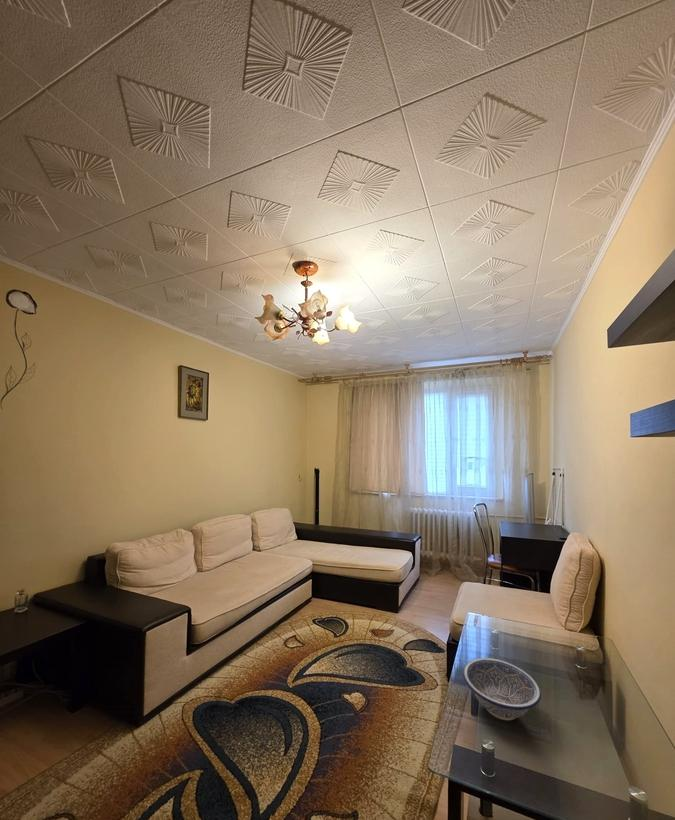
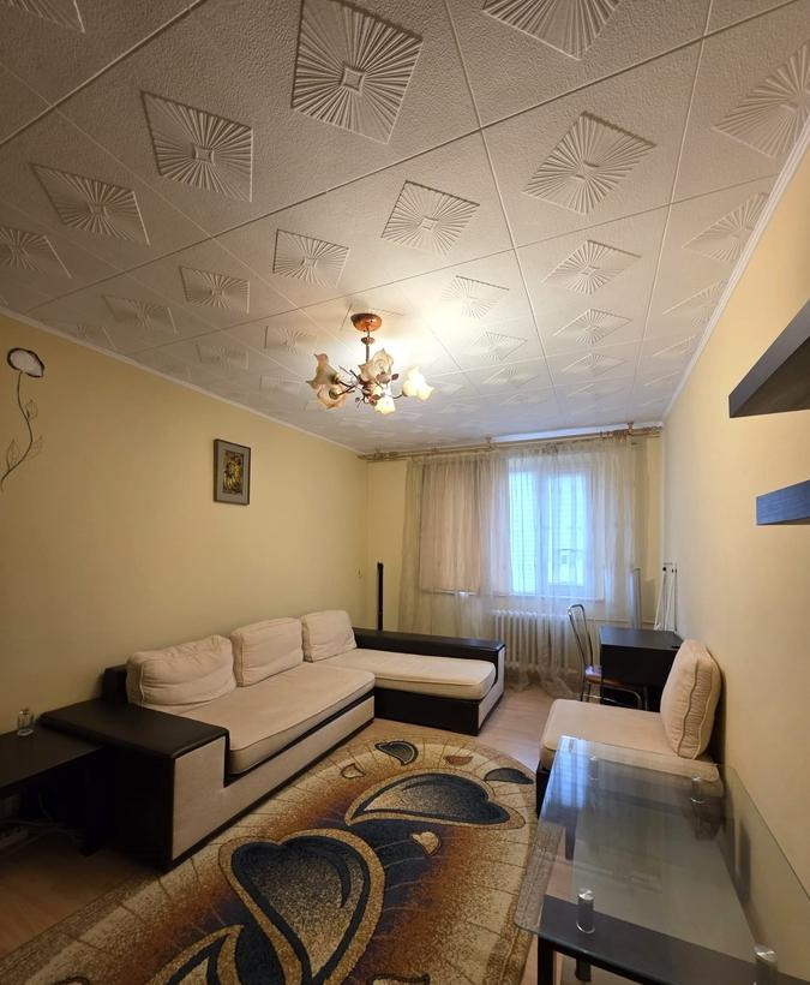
- decorative bowl [462,657,542,721]
